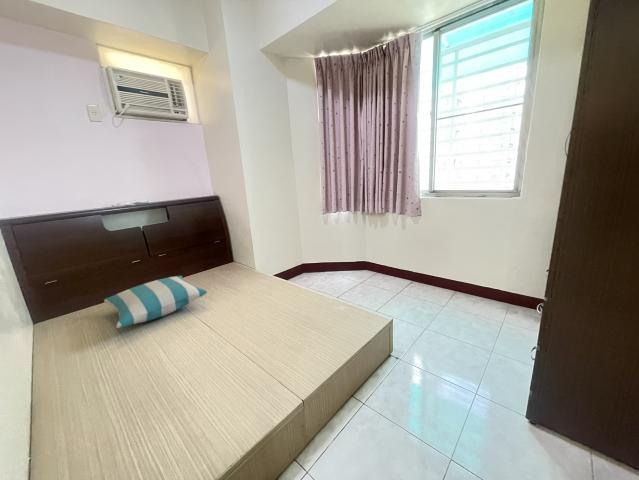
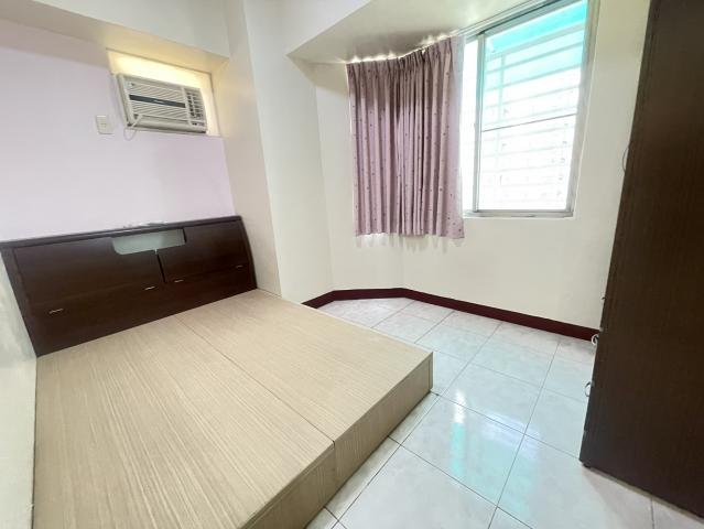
- pillow [103,275,208,329]
